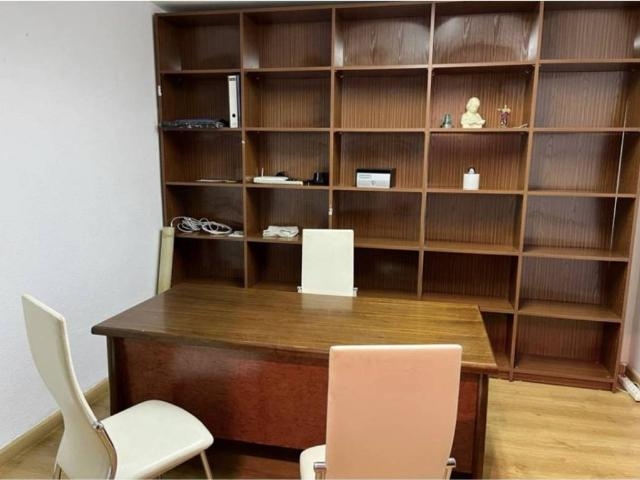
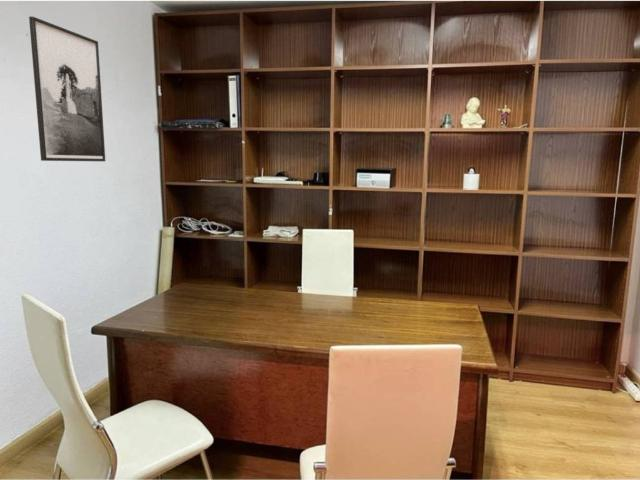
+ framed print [28,15,106,162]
